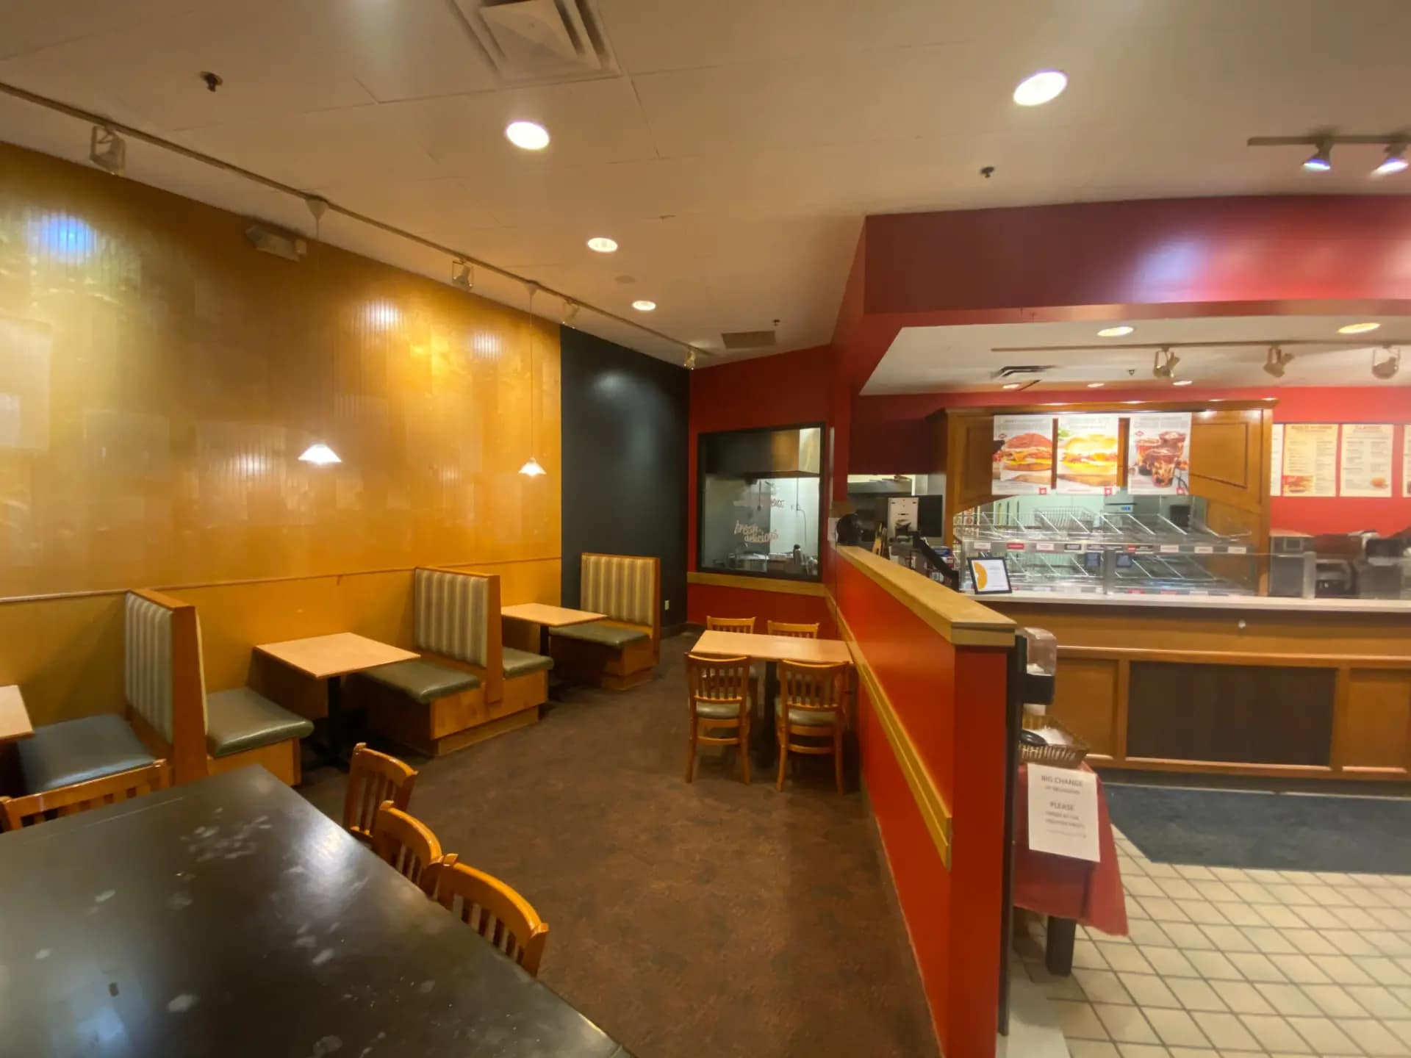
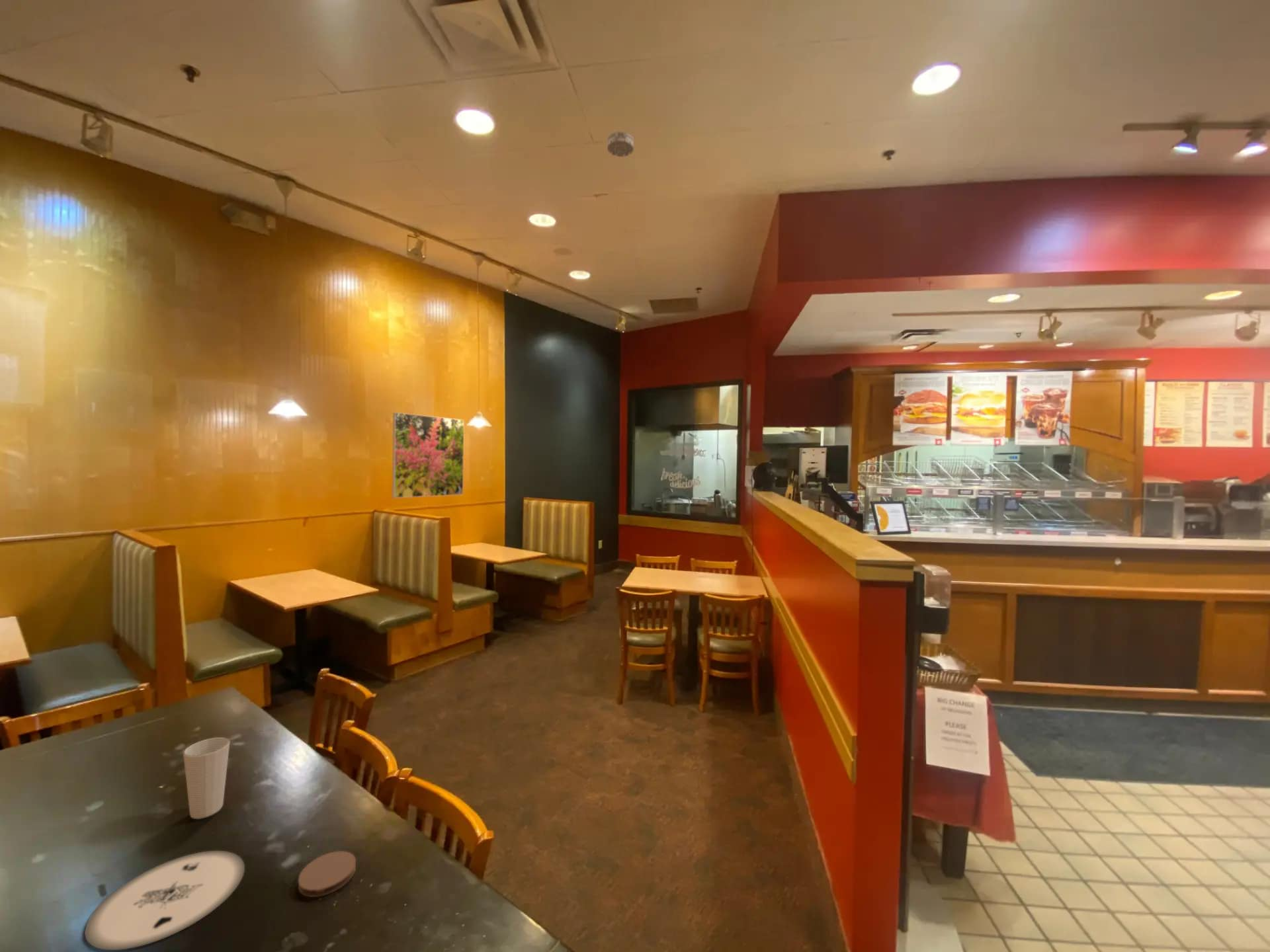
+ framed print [392,412,465,498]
+ smoke detector [607,130,634,157]
+ cup [183,736,230,820]
+ plate [84,850,245,951]
+ coaster [298,850,357,898]
